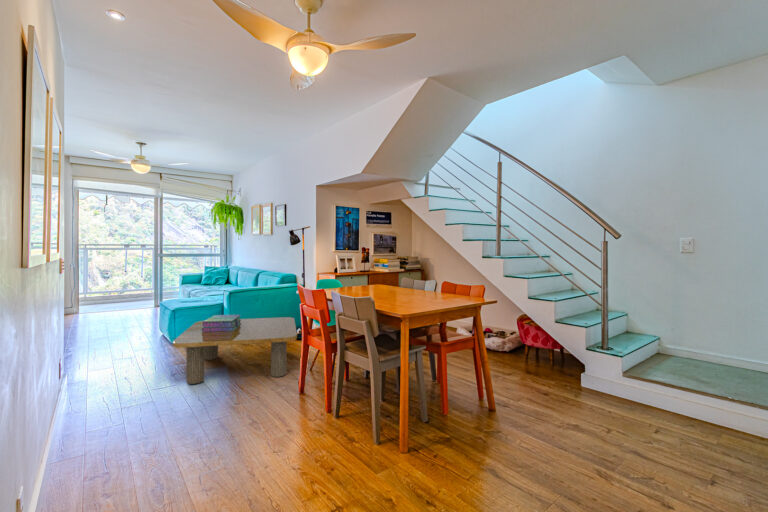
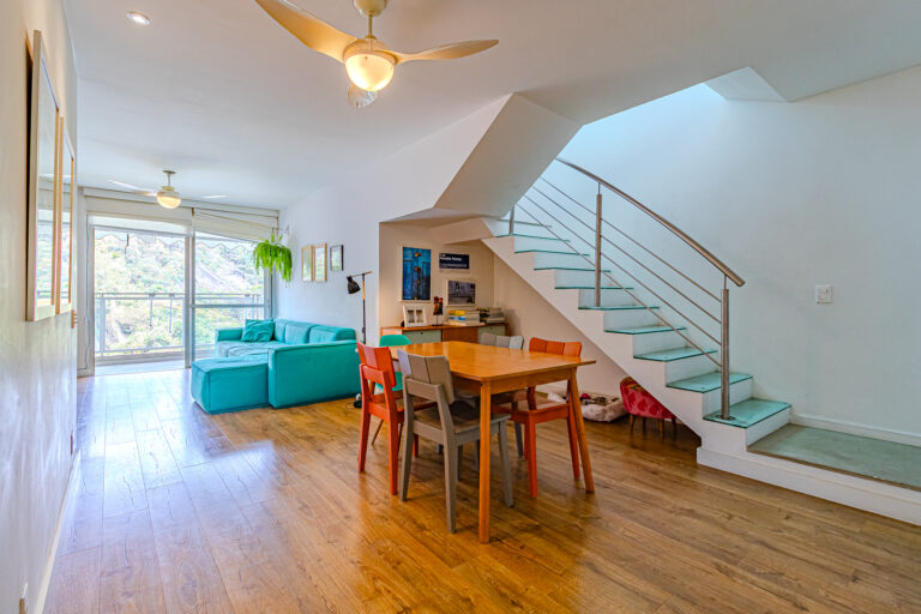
- stack of books [201,314,241,332]
- coffee table [172,316,298,385]
